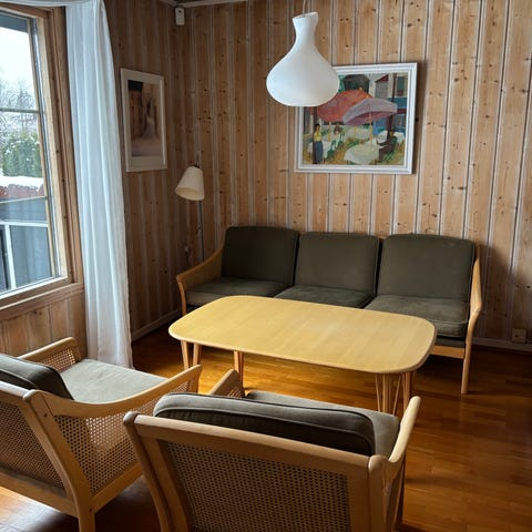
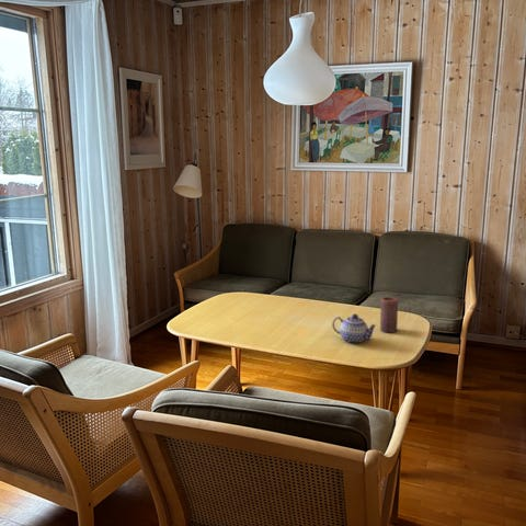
+ teapot [331,312,377,344]
+ candle [379,296,399,333]
